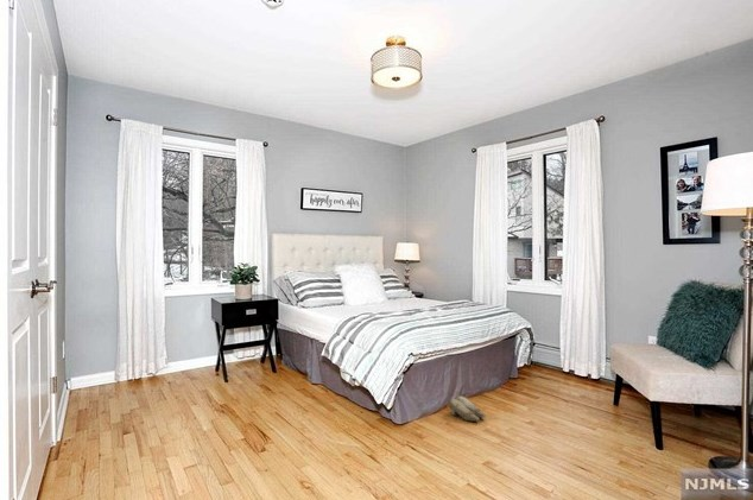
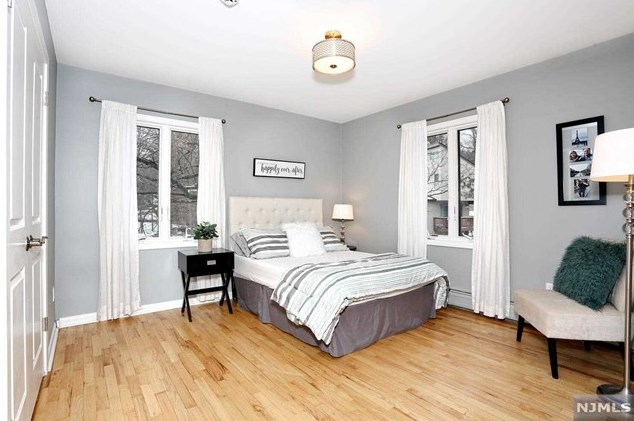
- slippers [448,394,487,423]
